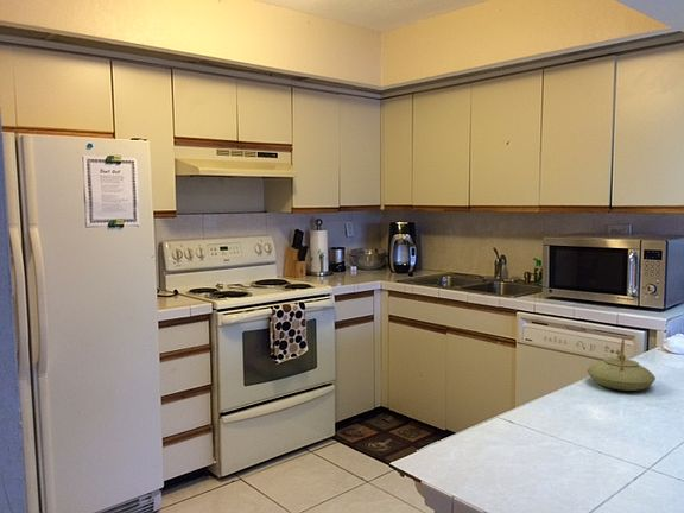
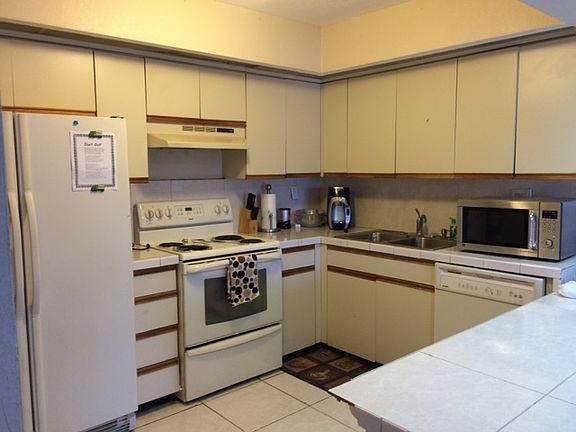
- teapot [587,336,657,392]
